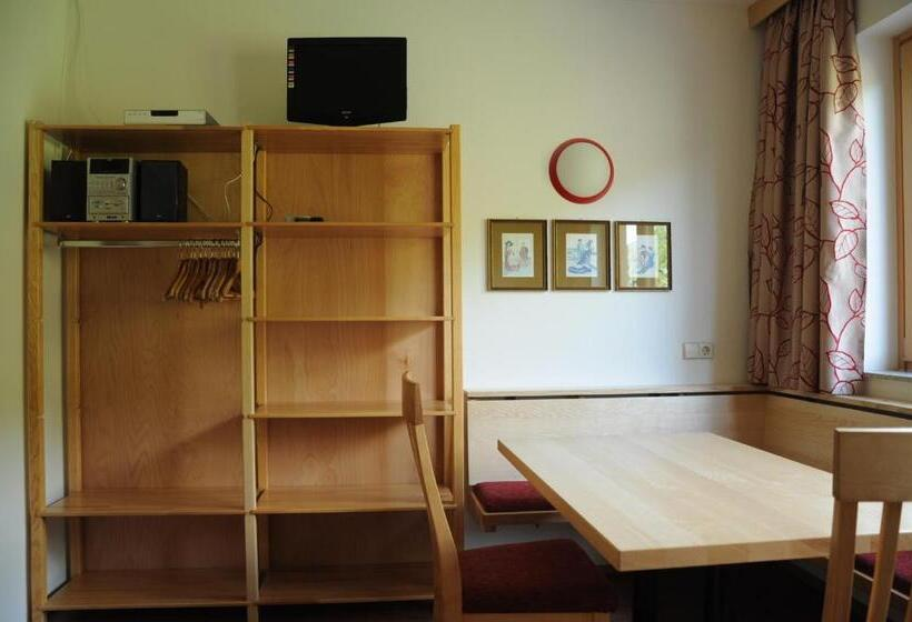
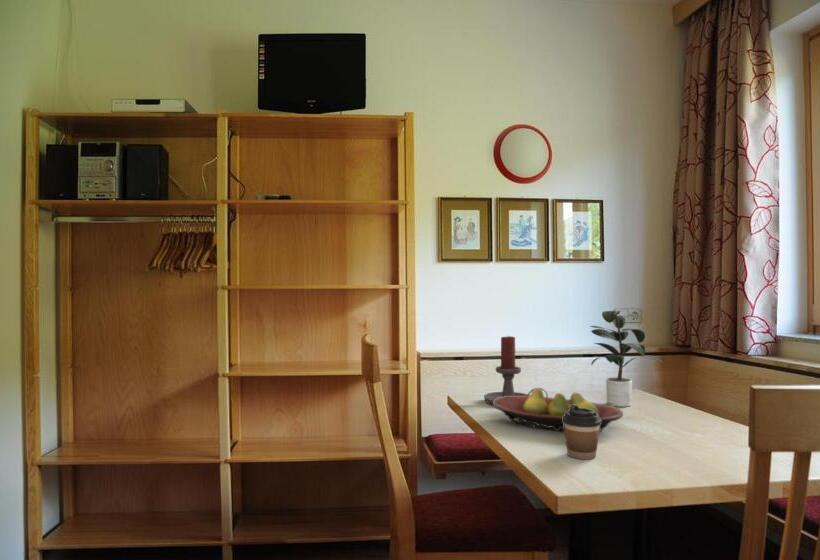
+ coffee cup [563,405,601,460]
+ fruit bowl [492,387,624,433]
+ candle holder [483,335,549,406]
+ potted plant [589,309,664,408]
